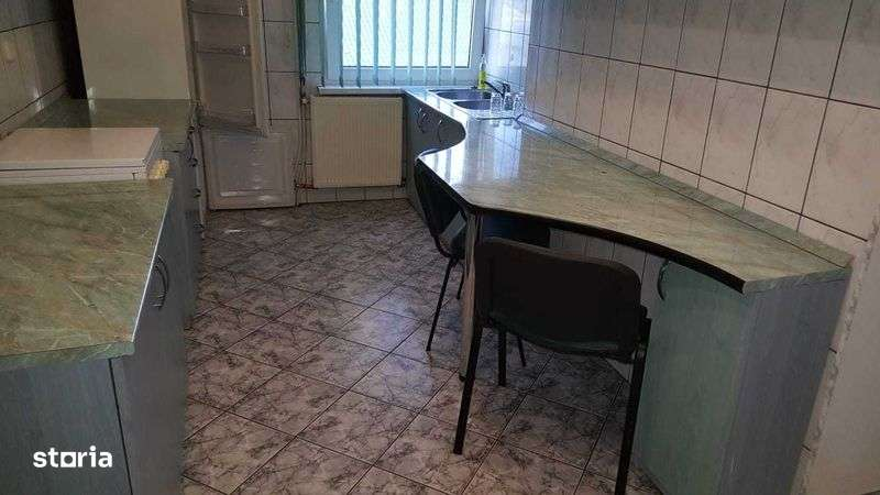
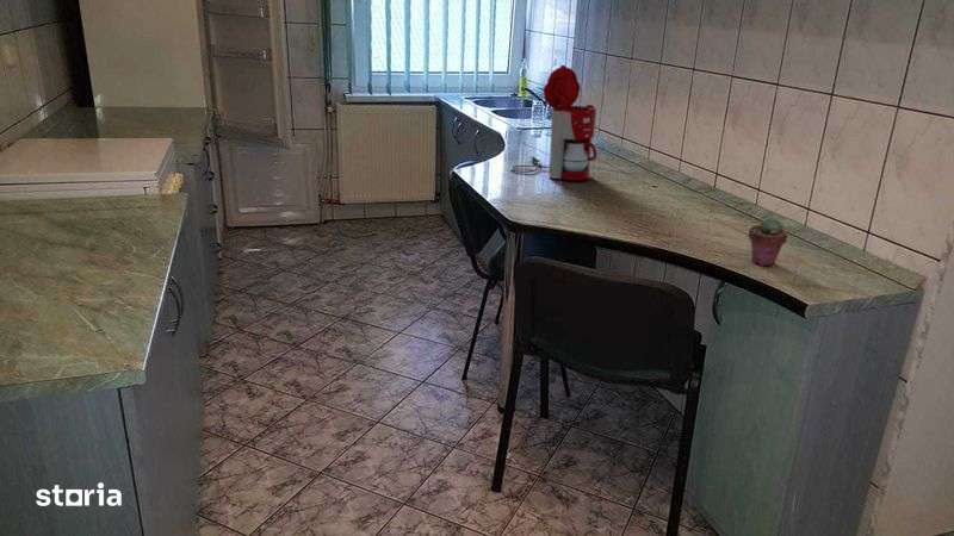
+ coffee maker [509,64,599,182]
+ potted succulent [748,217,788,267]
